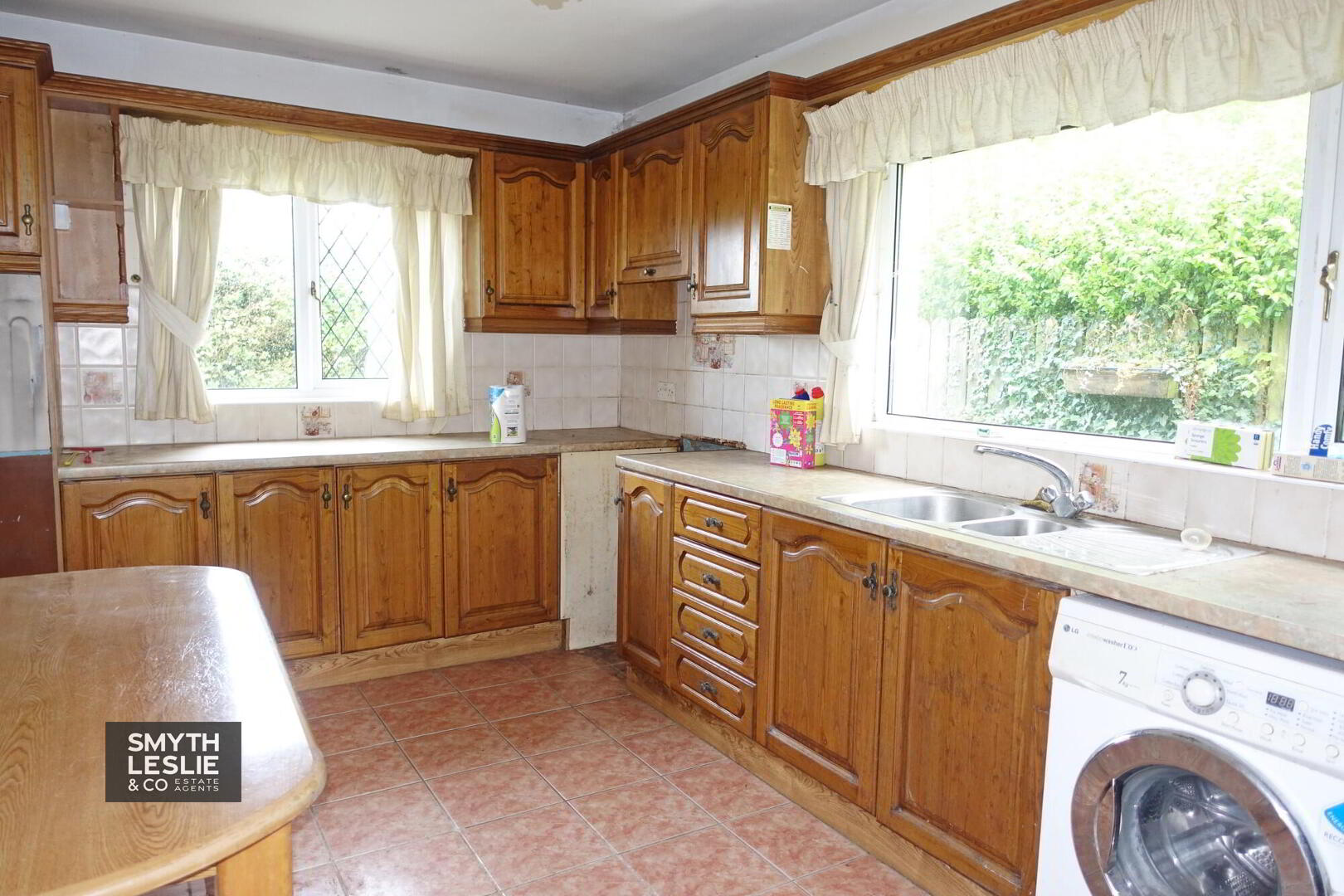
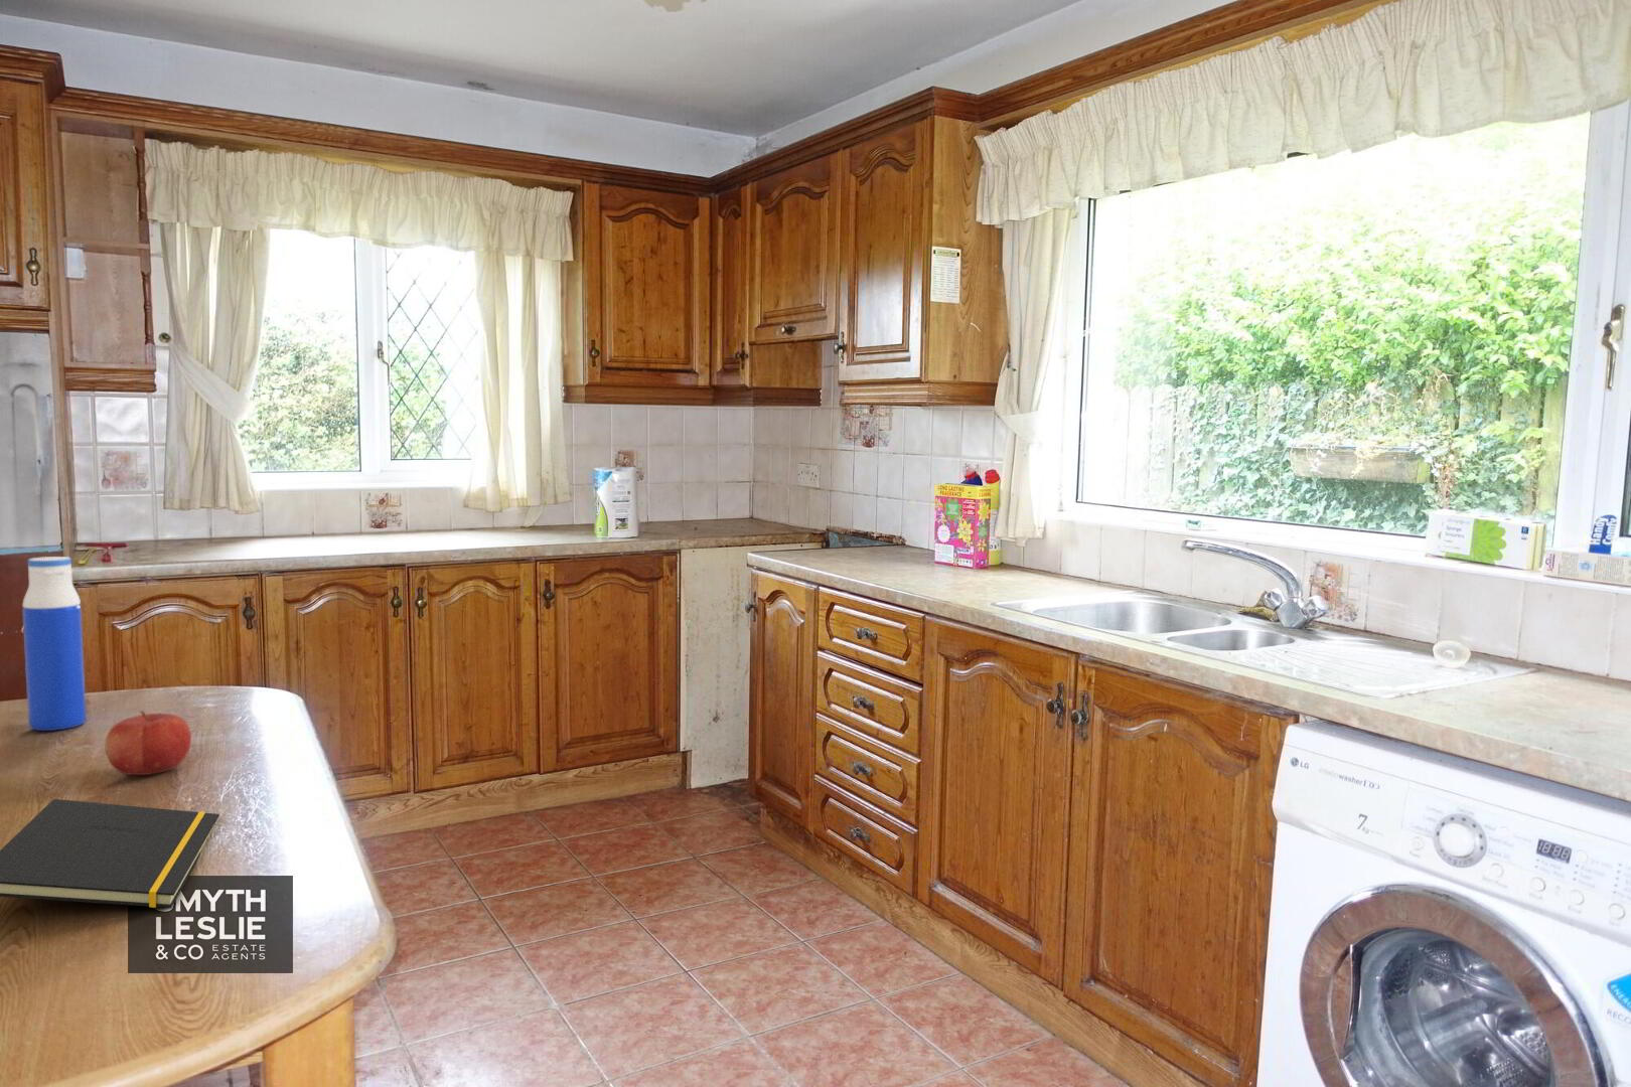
+ notepad [0,798,221,909]
+ water bottle [22,556,86,732]
+ fruit [104,710,192,776]
